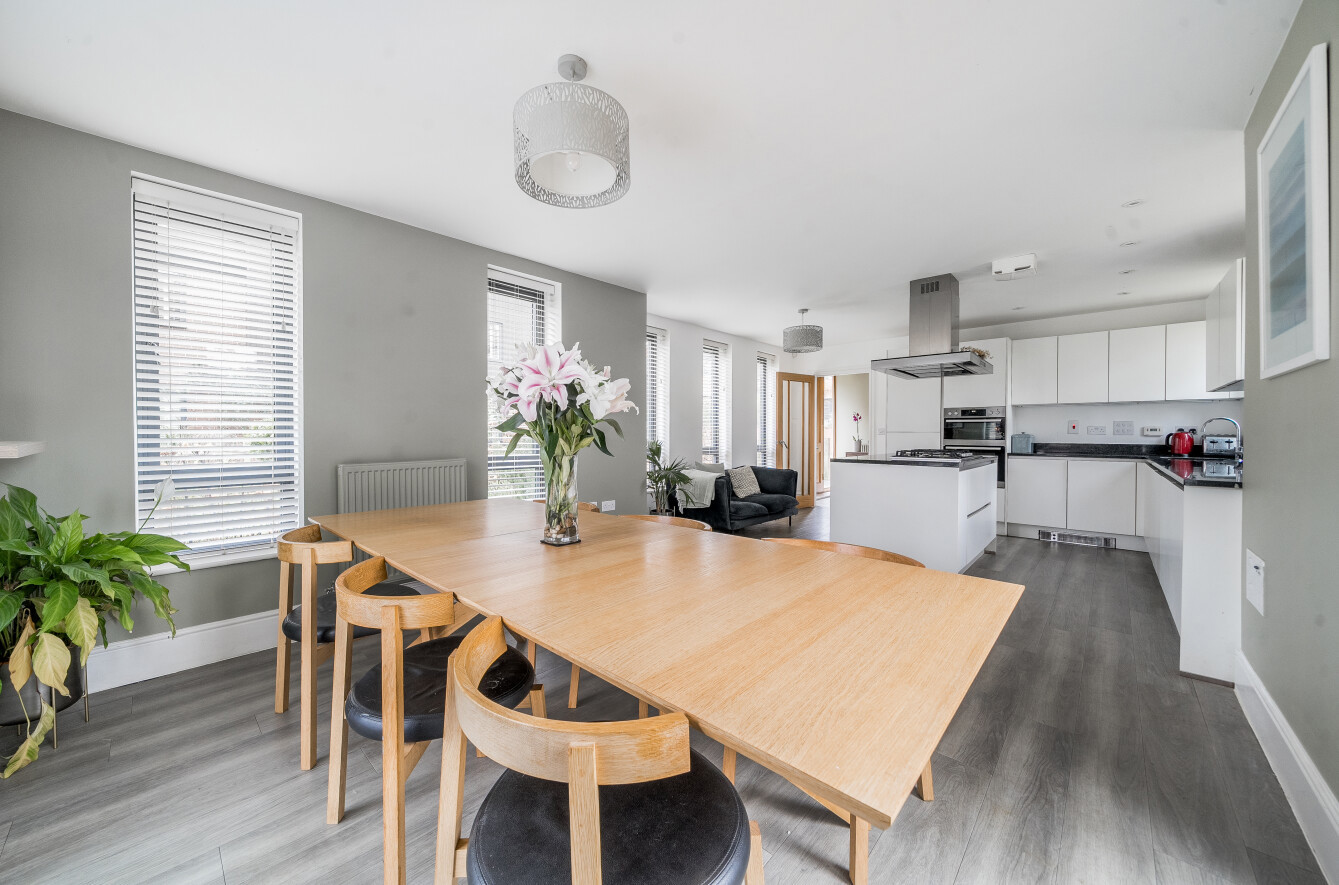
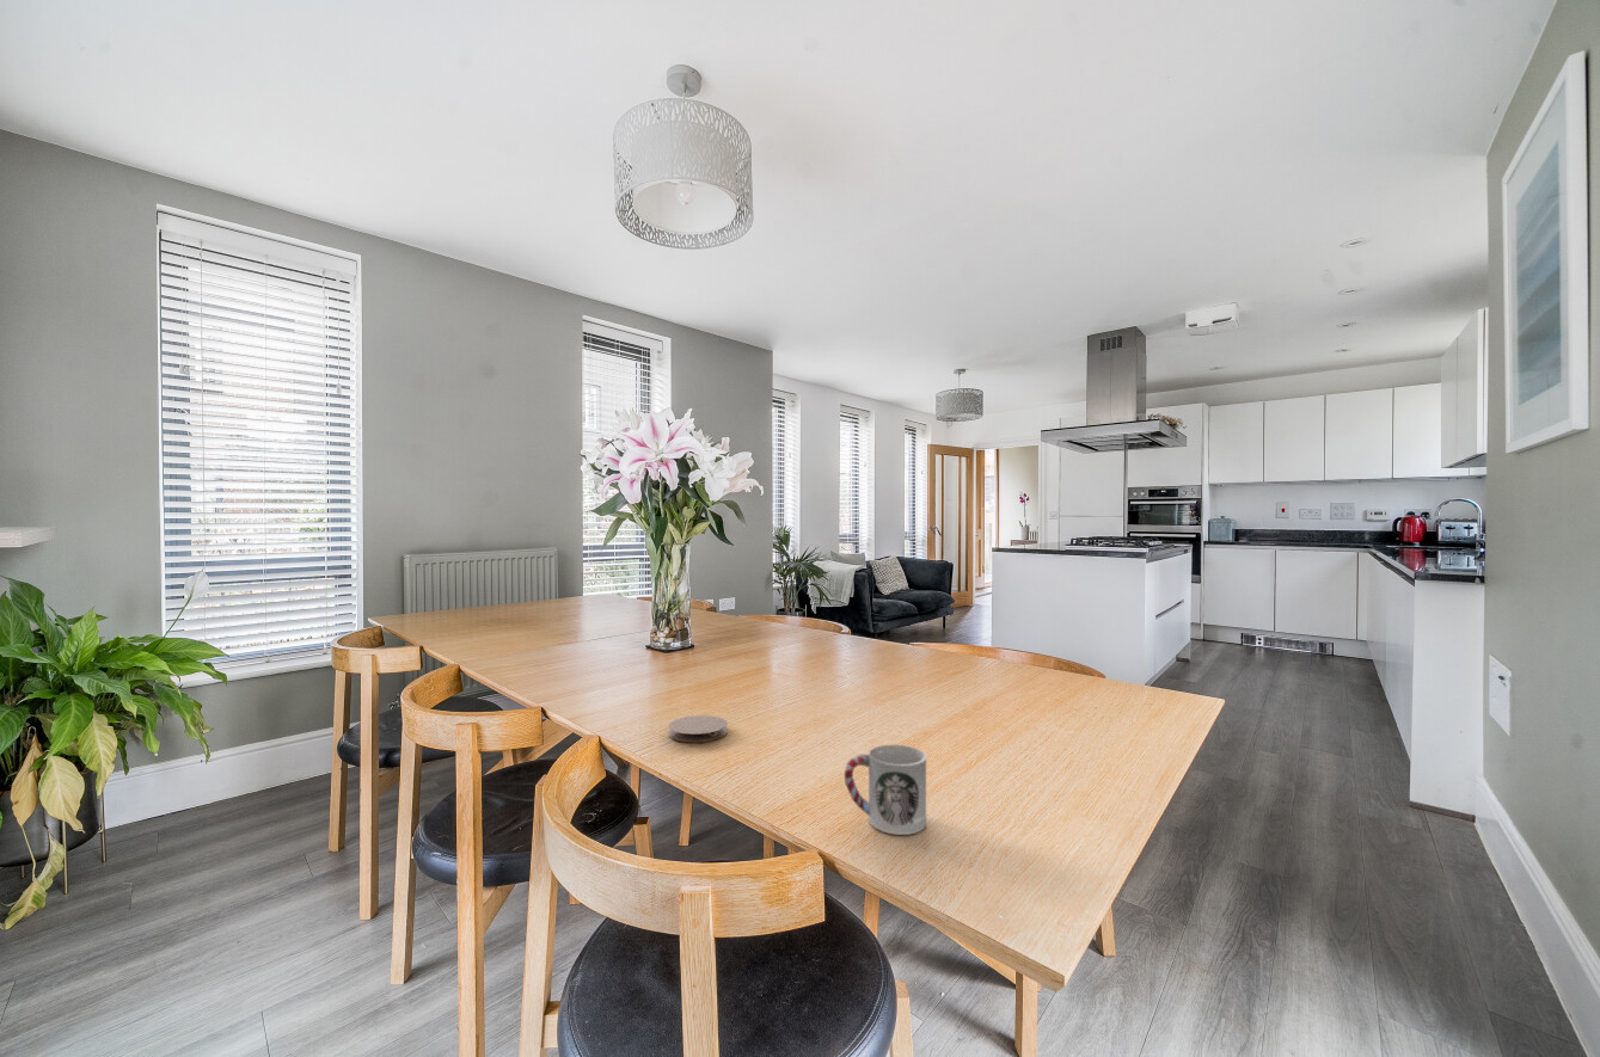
+ cup [844,744,927,836]
+ coaster [668,714,729,743]
